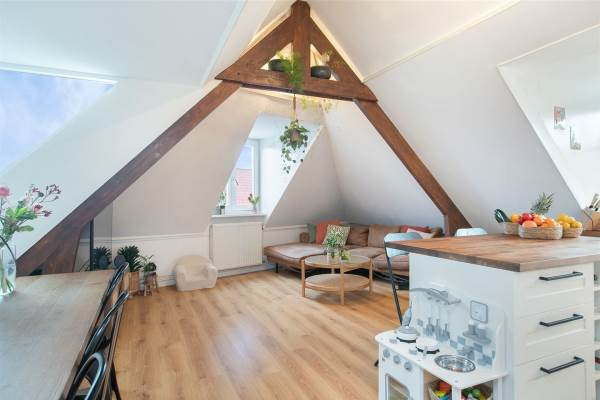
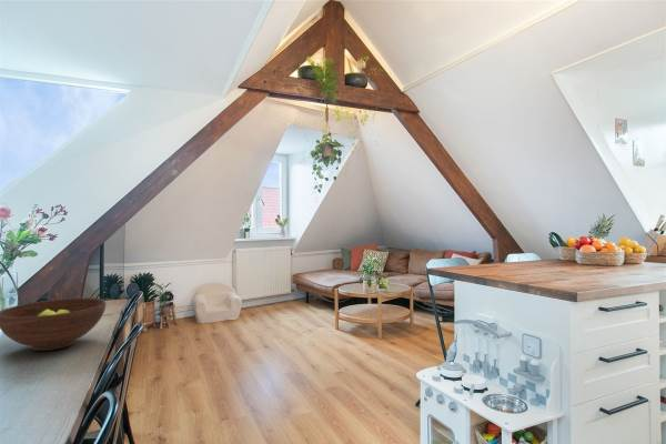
+ fruit bowl [0,296,107,352]
